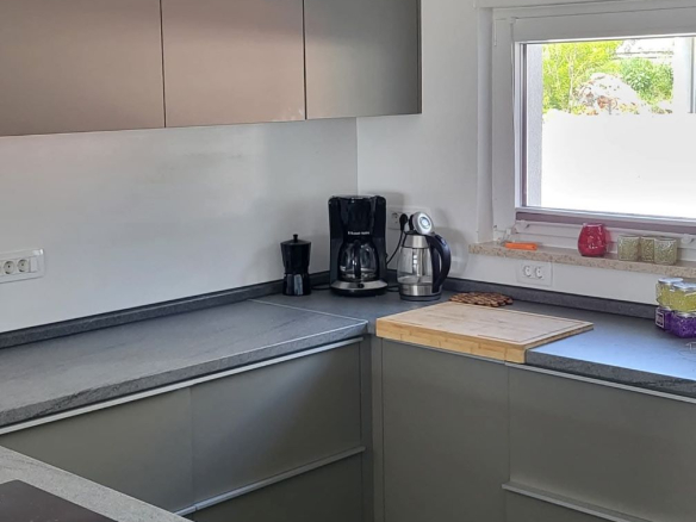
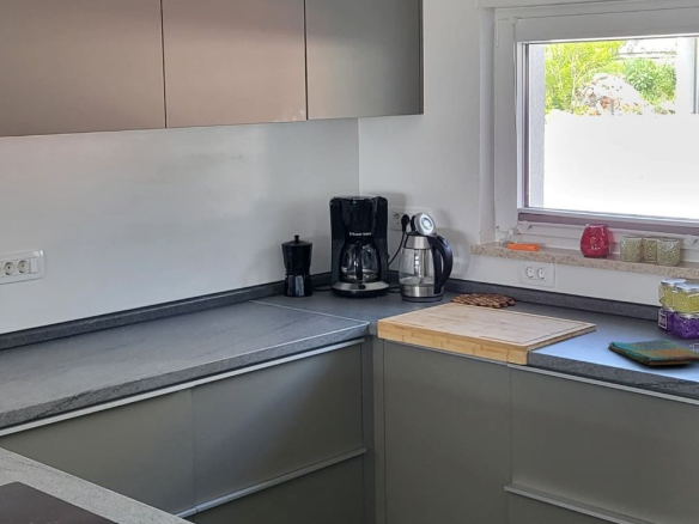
+ dish towel [607,339,699,366]
